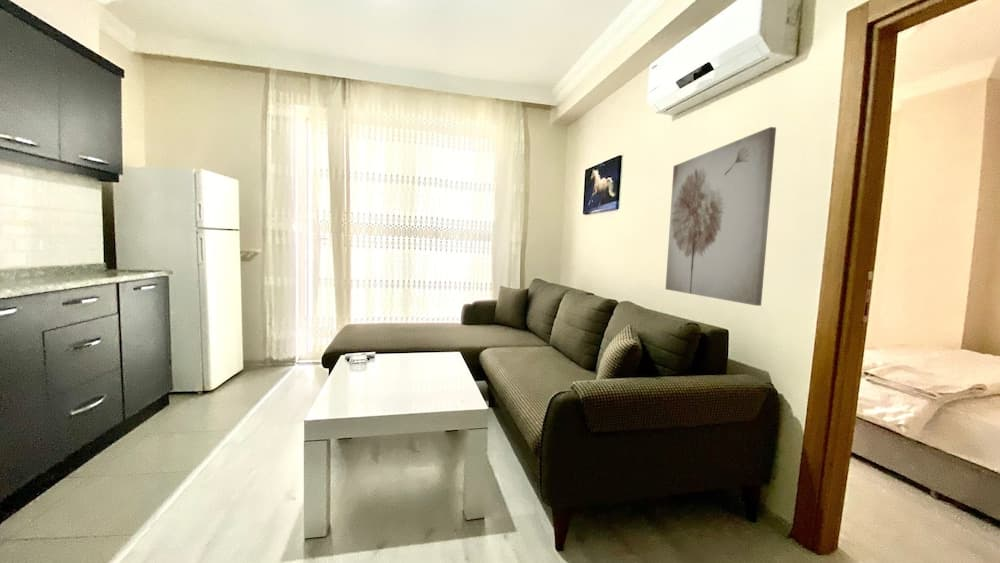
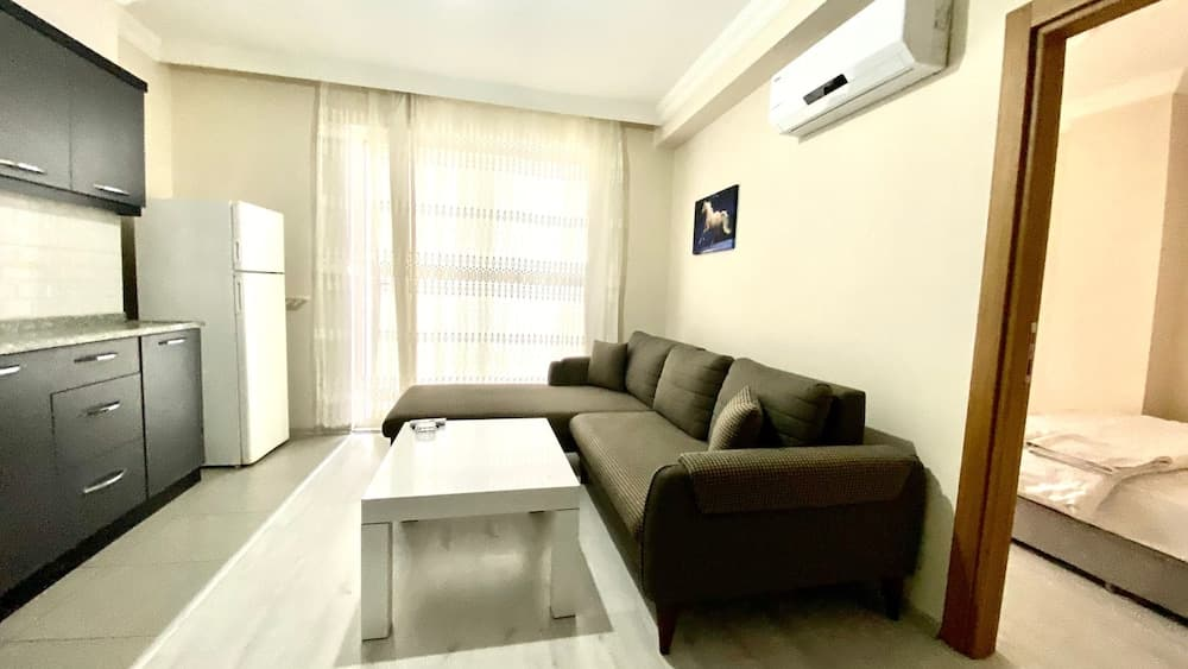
- wall art [665,126,777,307]
